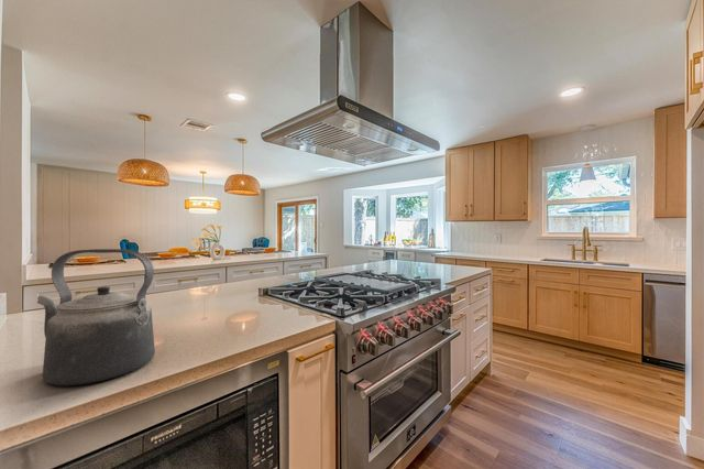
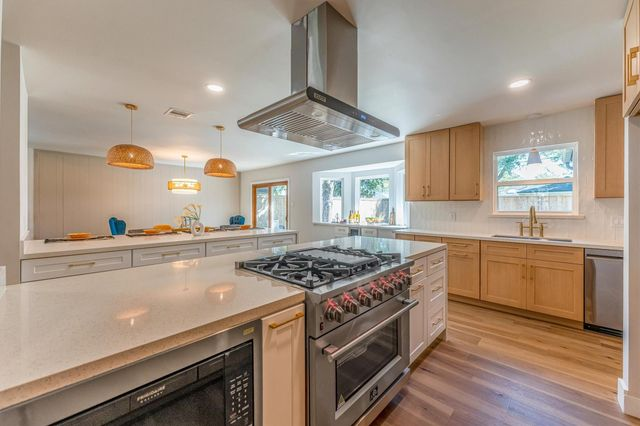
- kettle [36,248,156,386]
